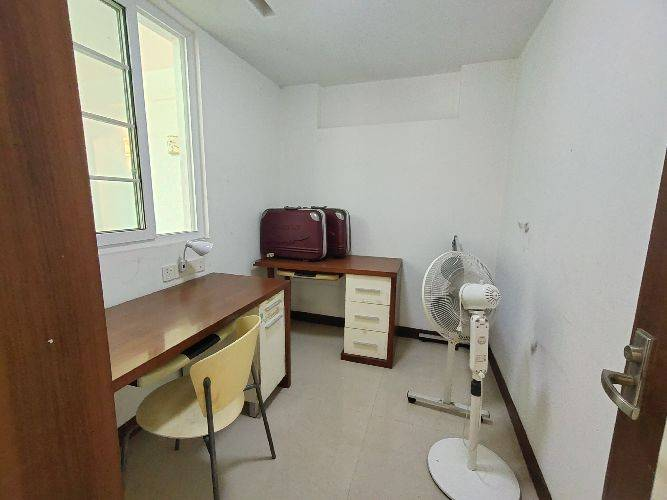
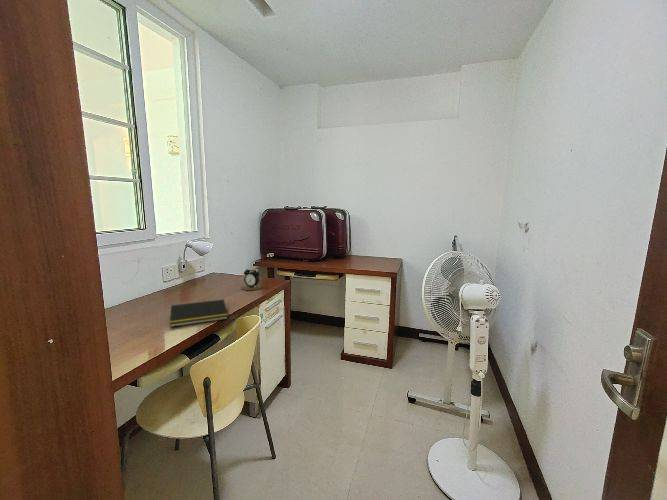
+ notepad [169,298,229,328]
+ alarm clock [241,267,262,291]
